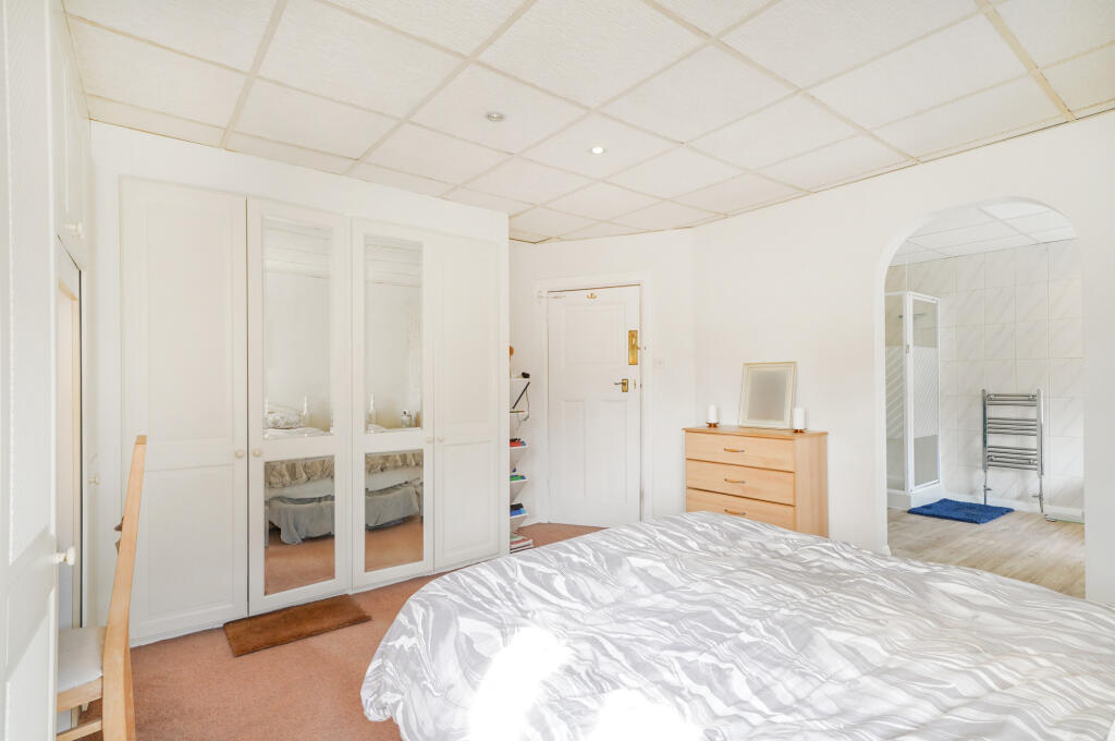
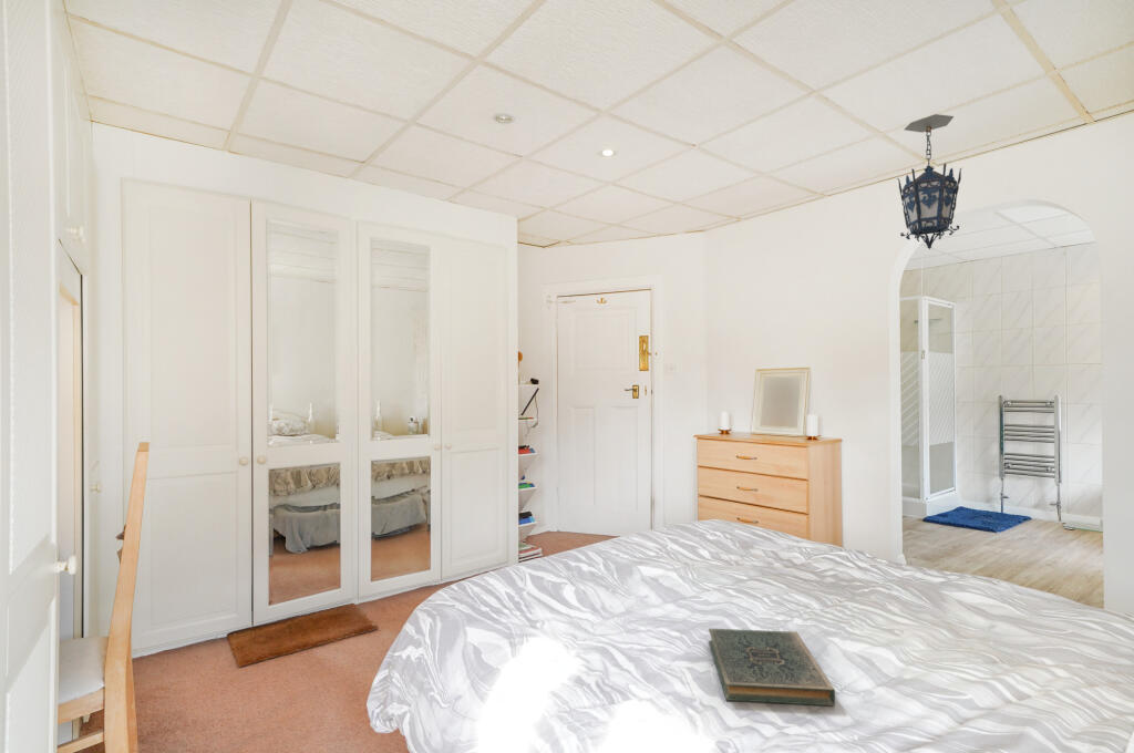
+ book [708,628,836,706]
+ hanging lantern [896,113,962,250]
